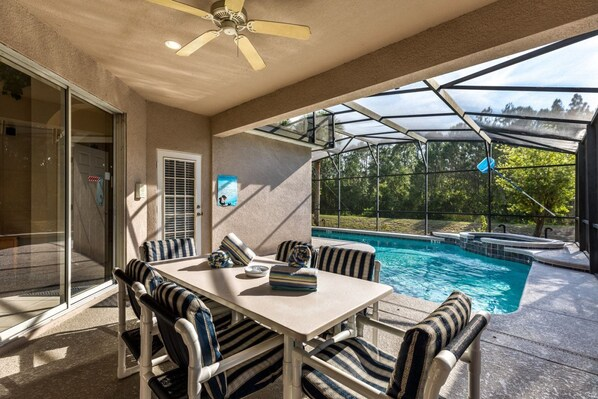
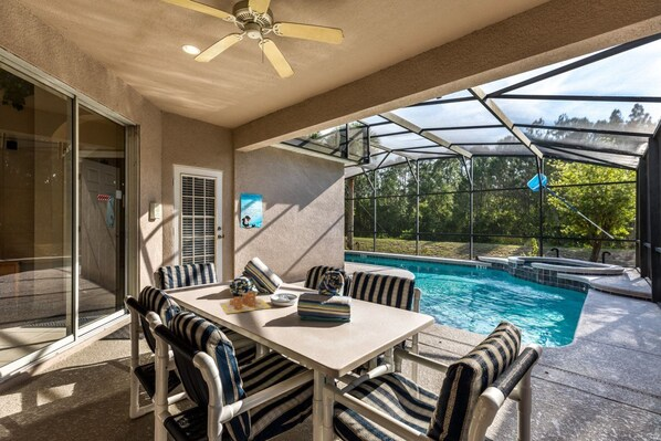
+ candle [219,290,272,315]
